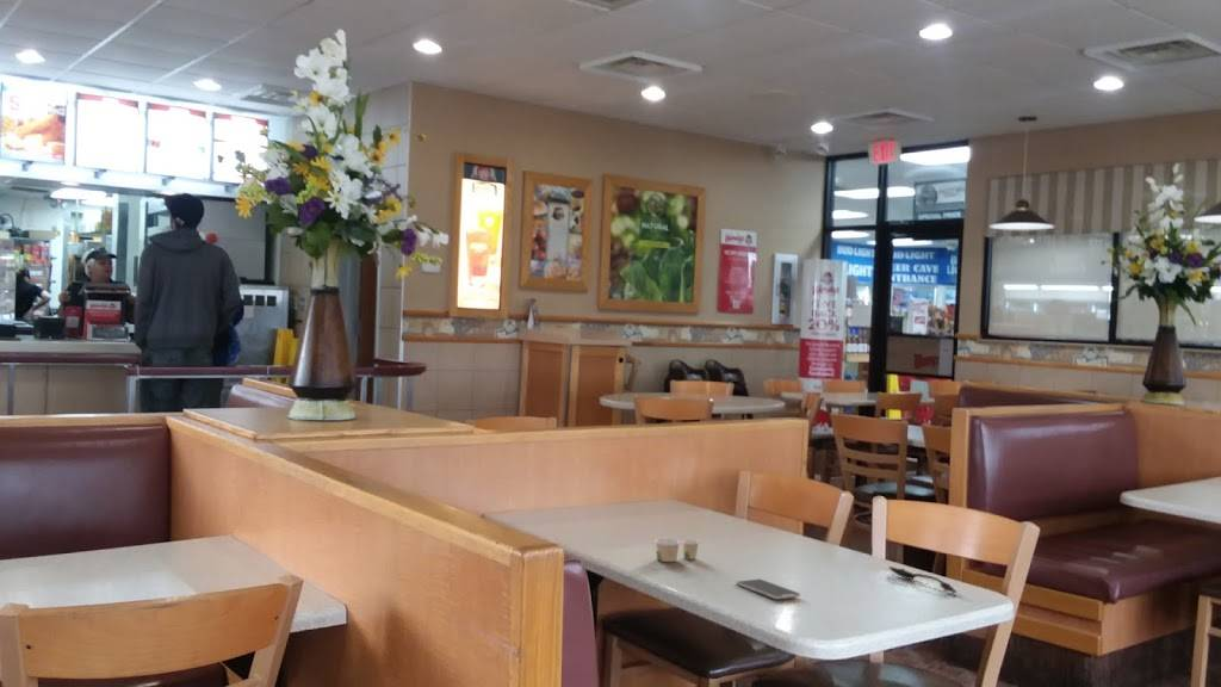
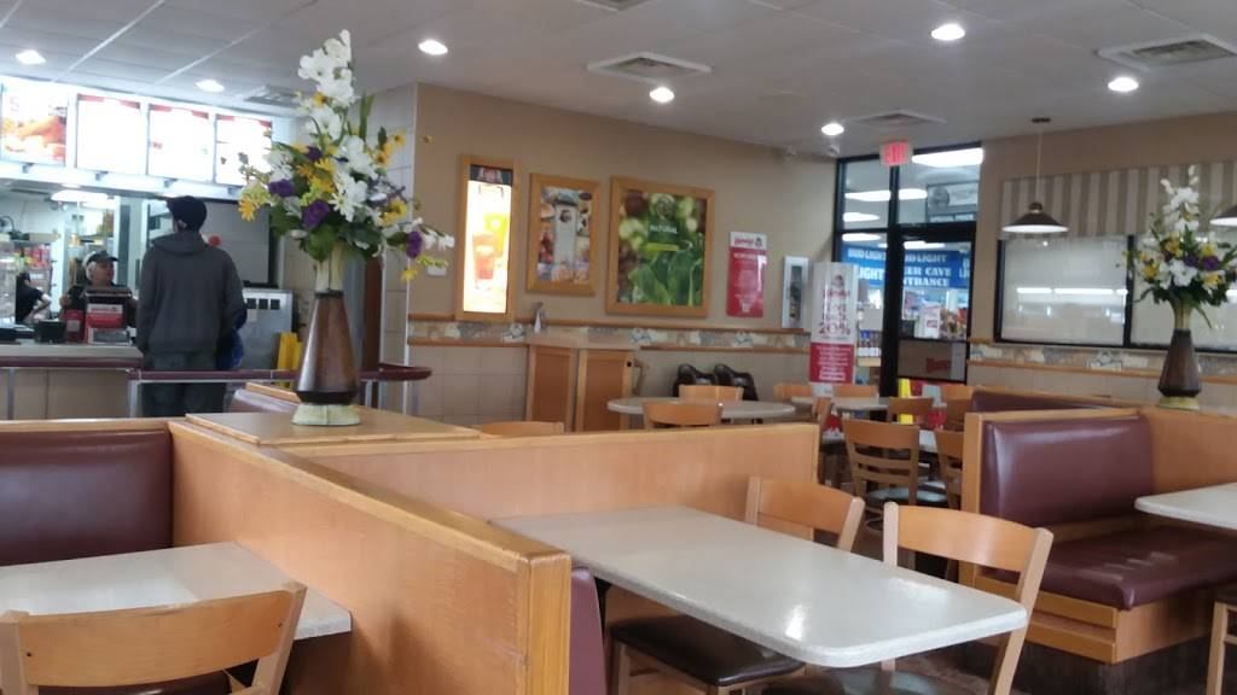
- spoon [887,565,959,594]
- smartphone [735,577,801,600]
- paper cup [653,538,700,563]
